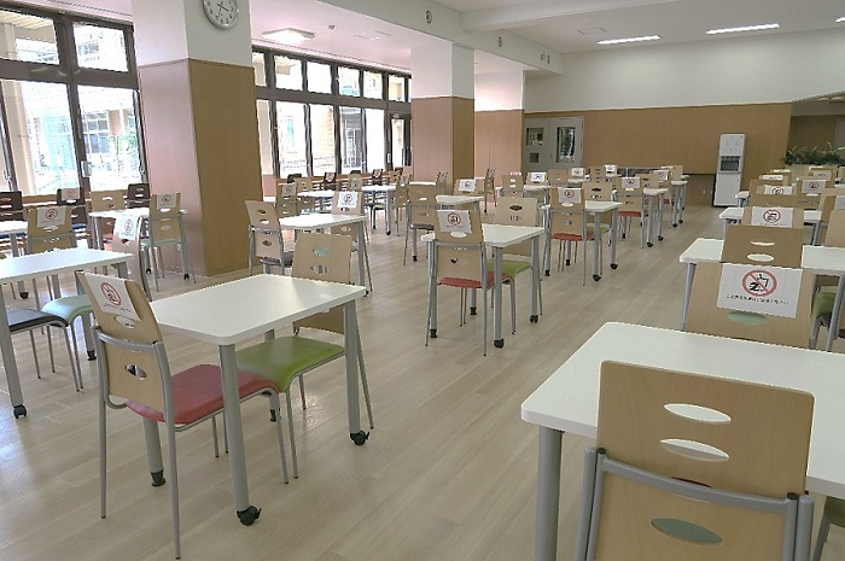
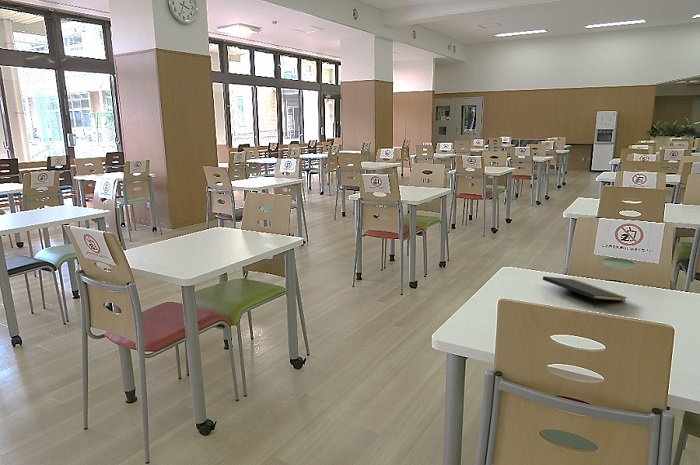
+ notepad [542,275,628,309]
